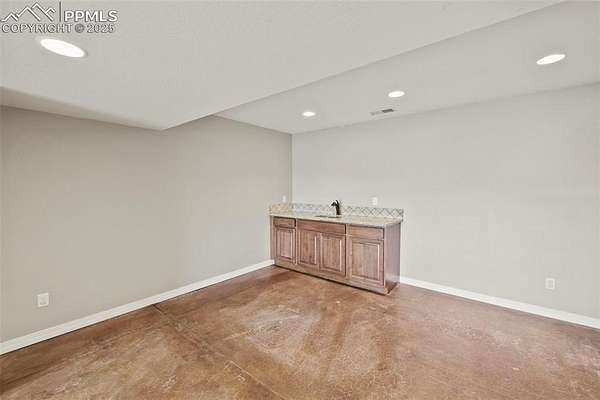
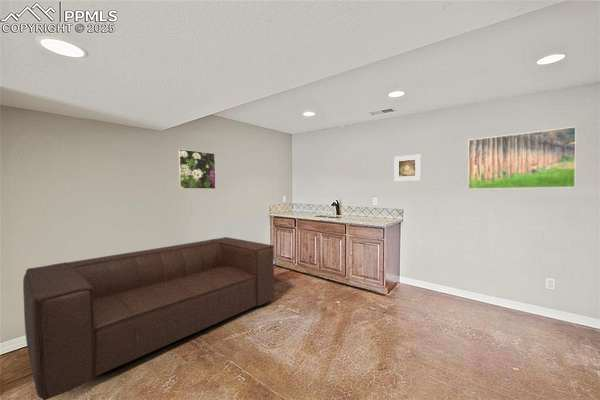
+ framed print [467,126,577,190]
+ sofa [22,236,275,400]
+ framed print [177,148,217,190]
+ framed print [393,153,422,182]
